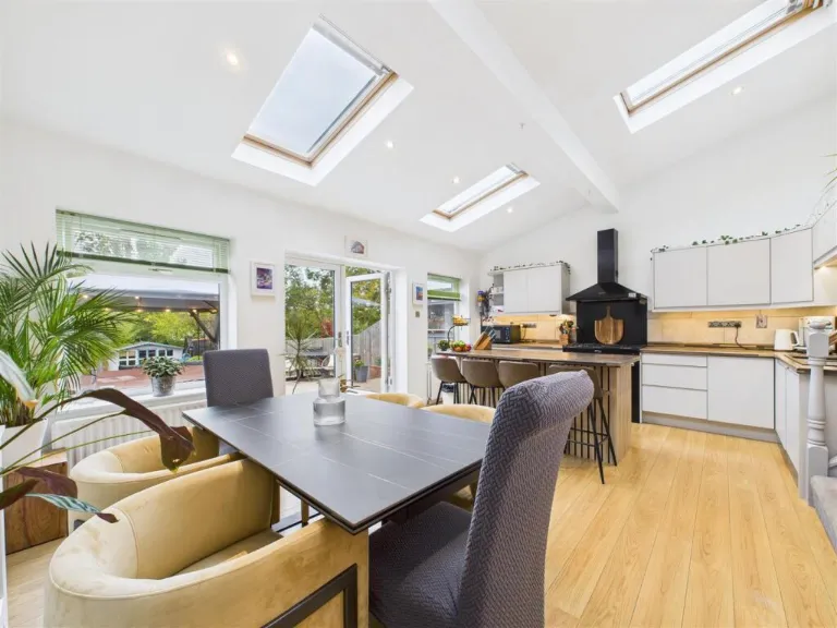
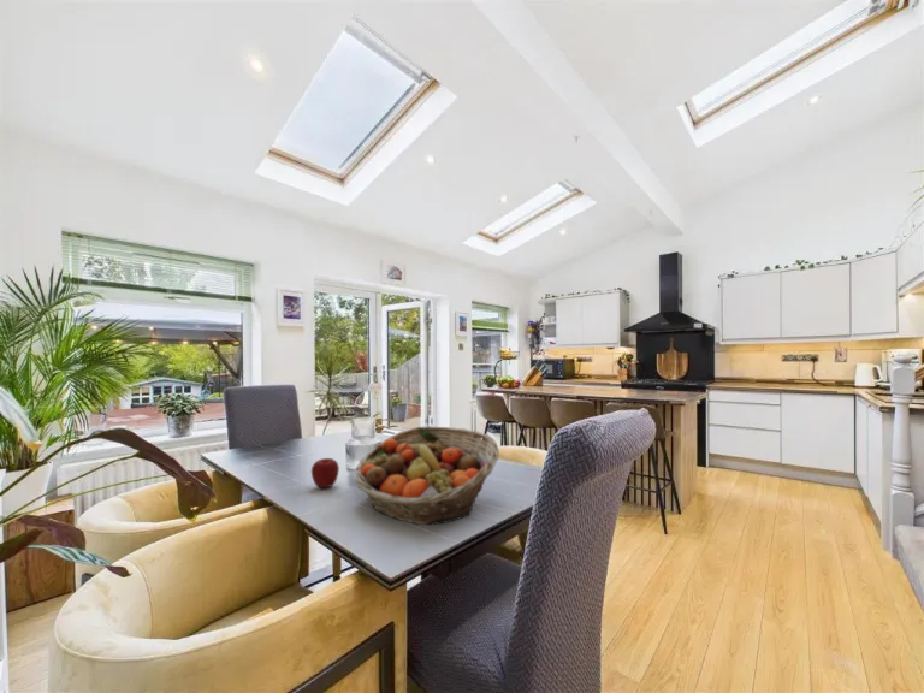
+ fruit basket [354,426,500,526]
+ apple [310,457,340,488]
